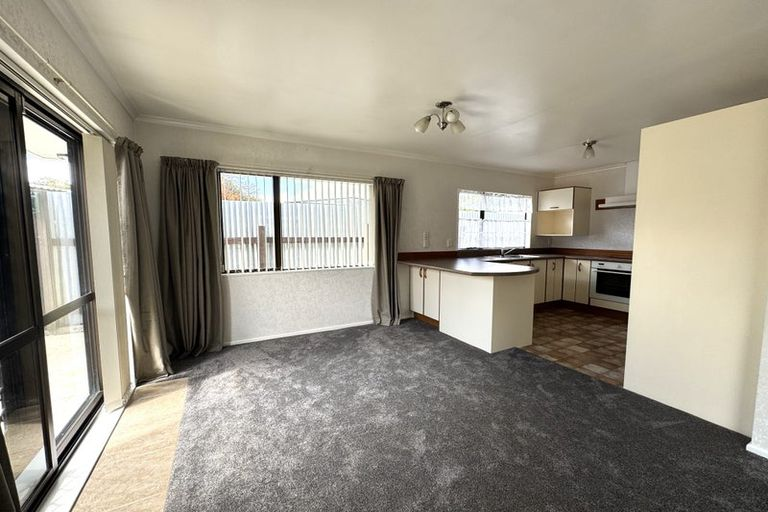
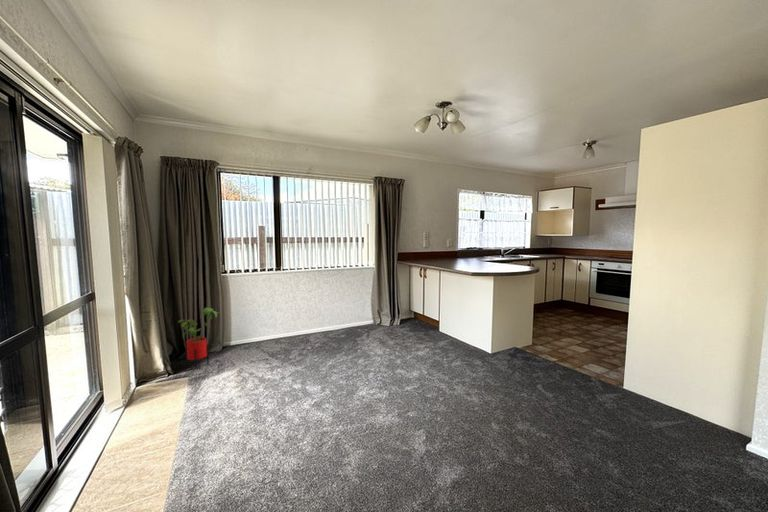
+ house plant [177,307,219,370]
